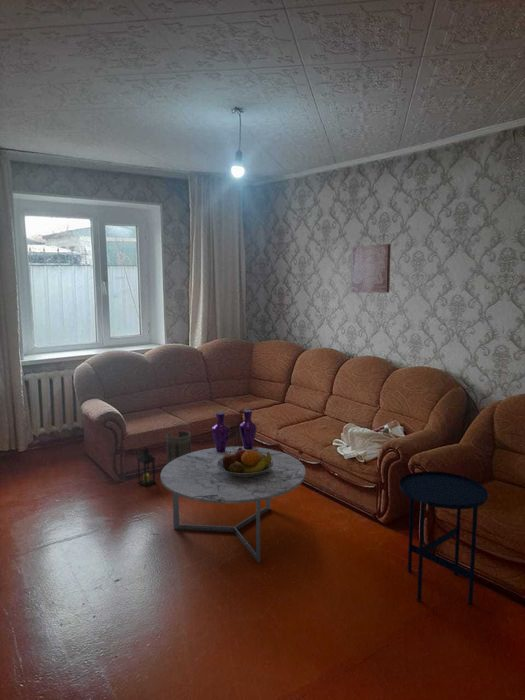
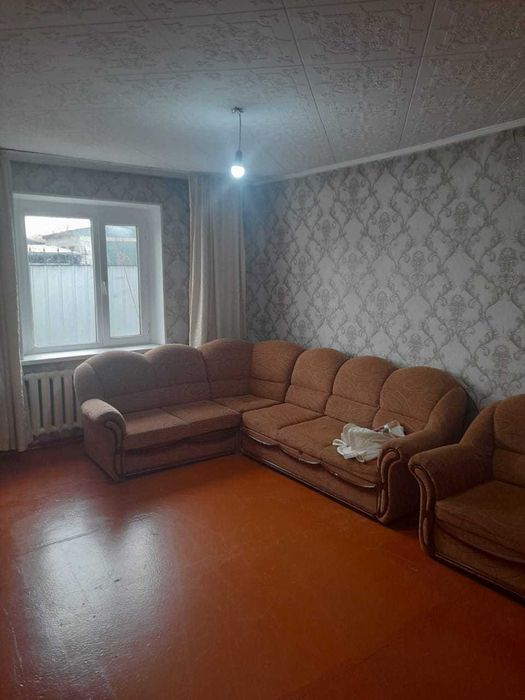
- vase [211,409,258,453]
- side table [399,470,489,605]
- basket [165,430,192,465]
- wall art [350,243,392,294]
- lantern [135,445,157,488]
- fruit bowl [217,447,274,478]
- coffee table [159,445,307,564]
